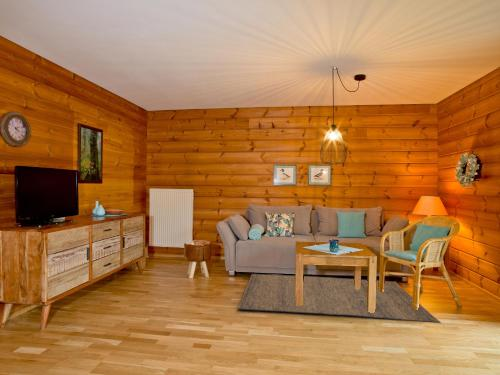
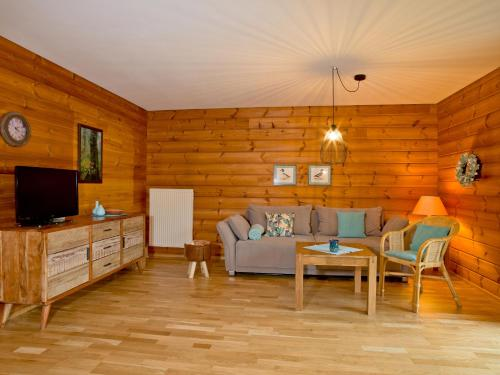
- rug [237,273,441,324]
